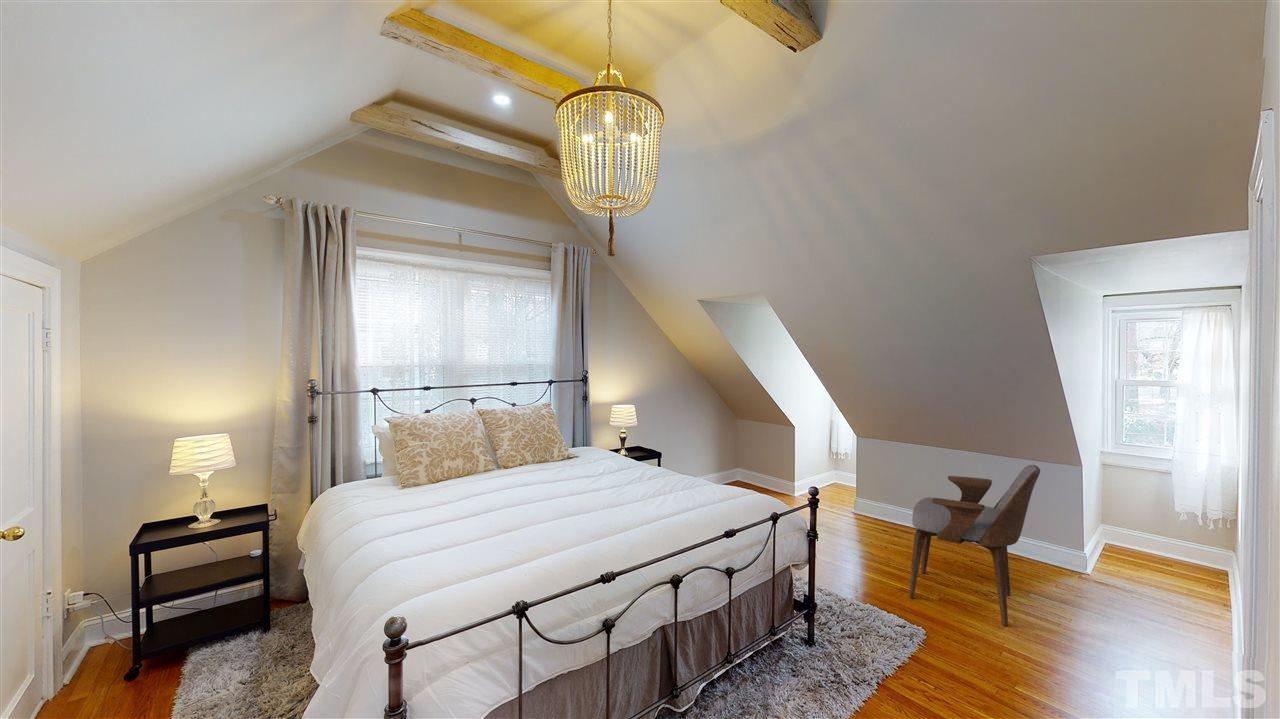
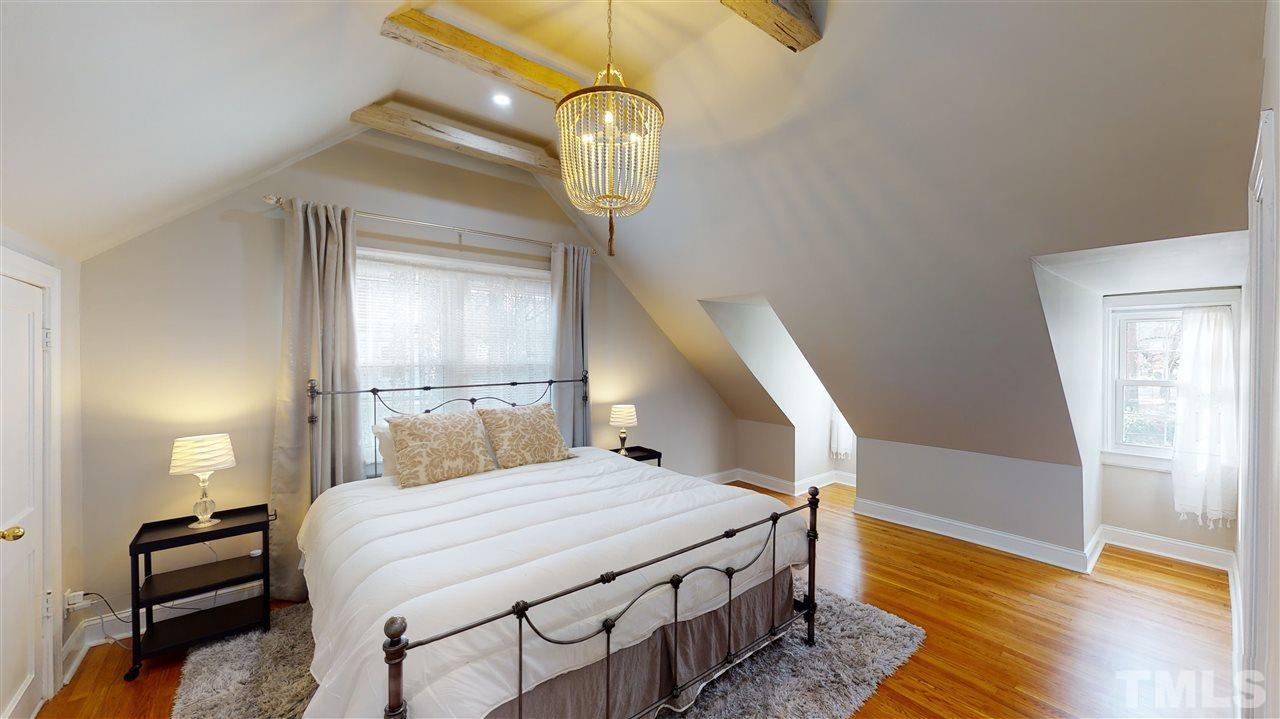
- armchair [908,464,1041,627]
